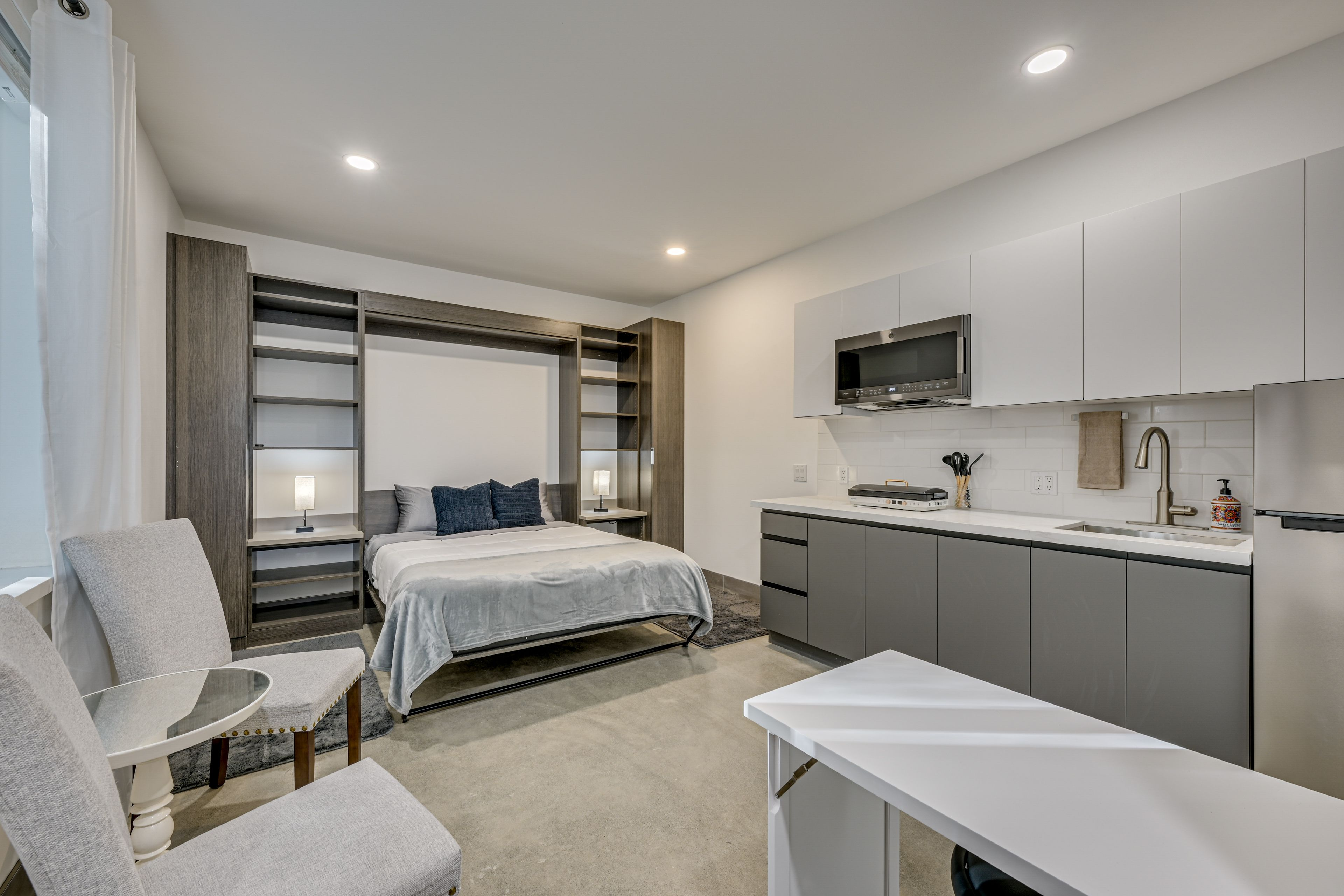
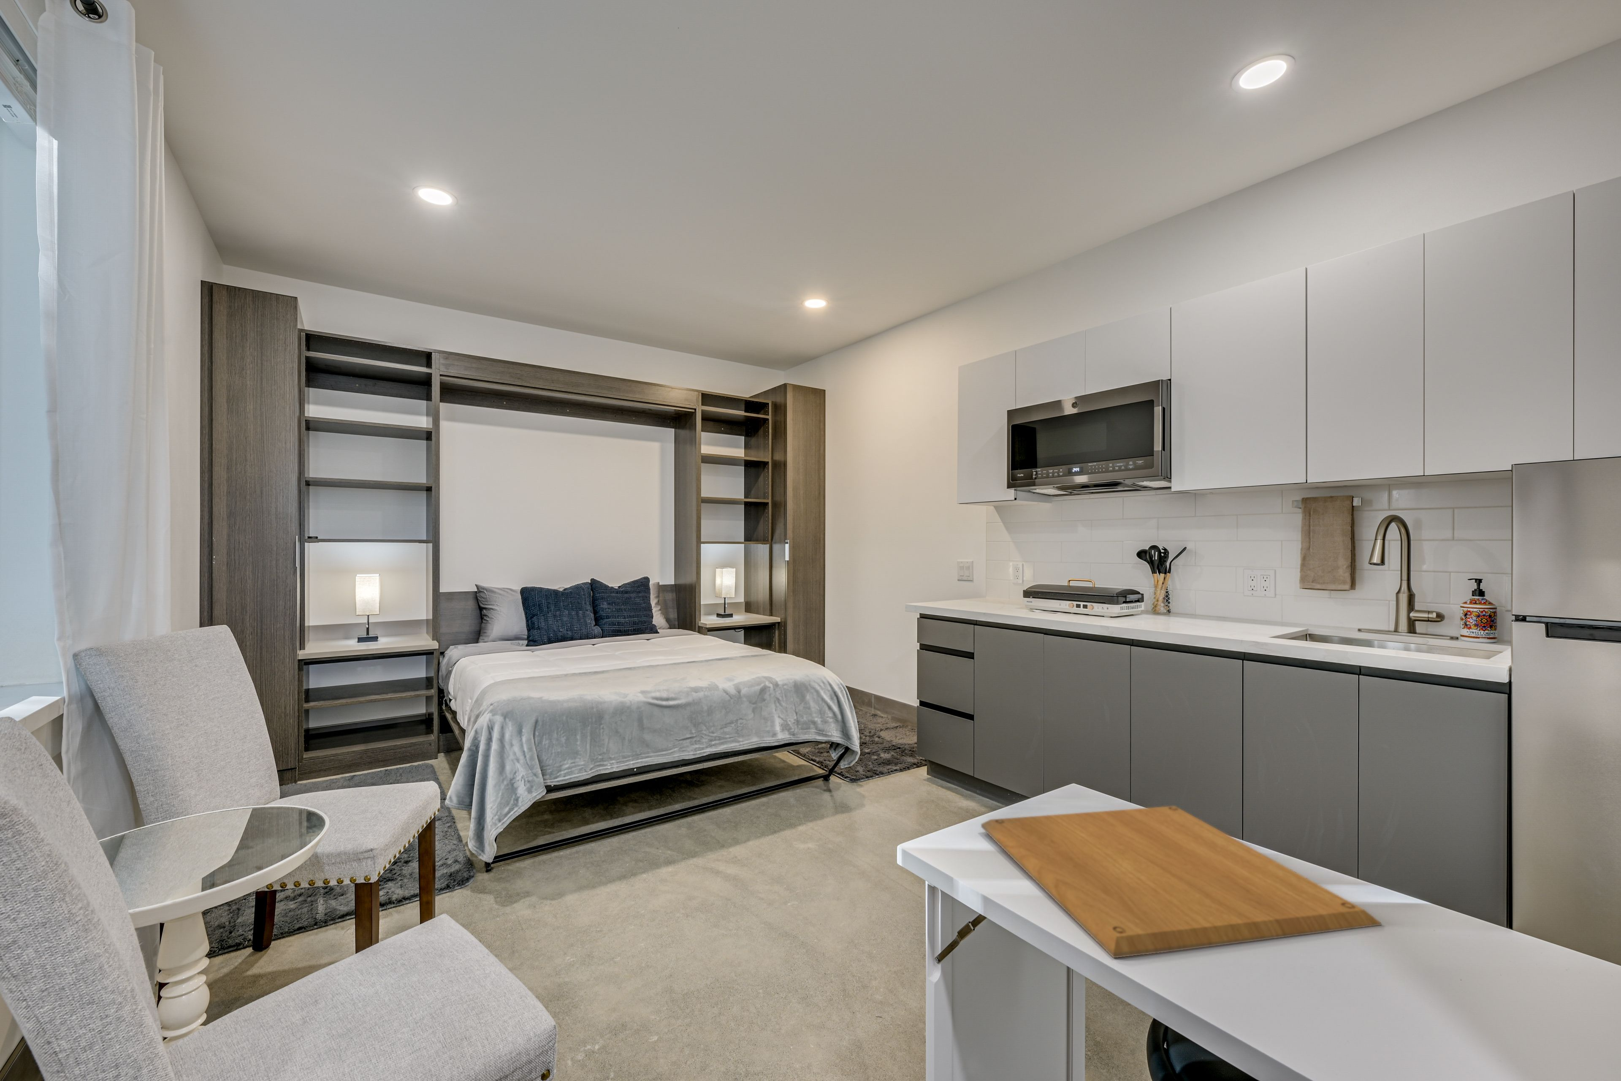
+ chopping board [981,805,1382,958]
